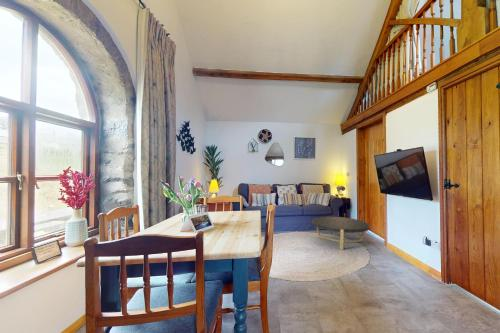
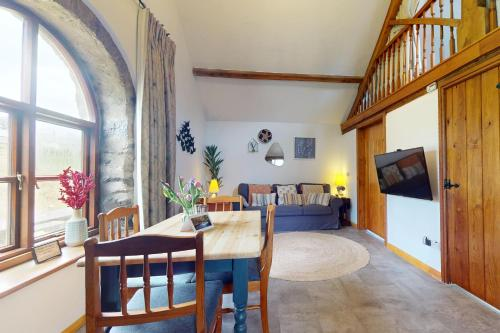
- coffee table [311,216,371,250]
